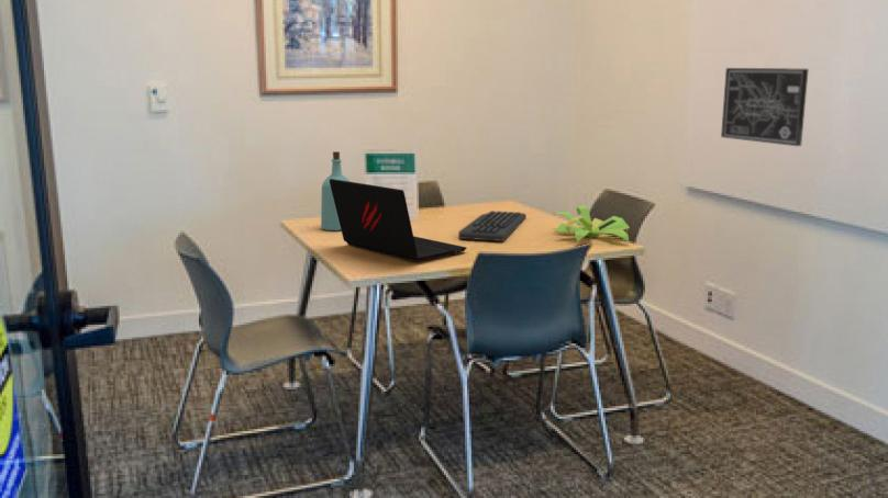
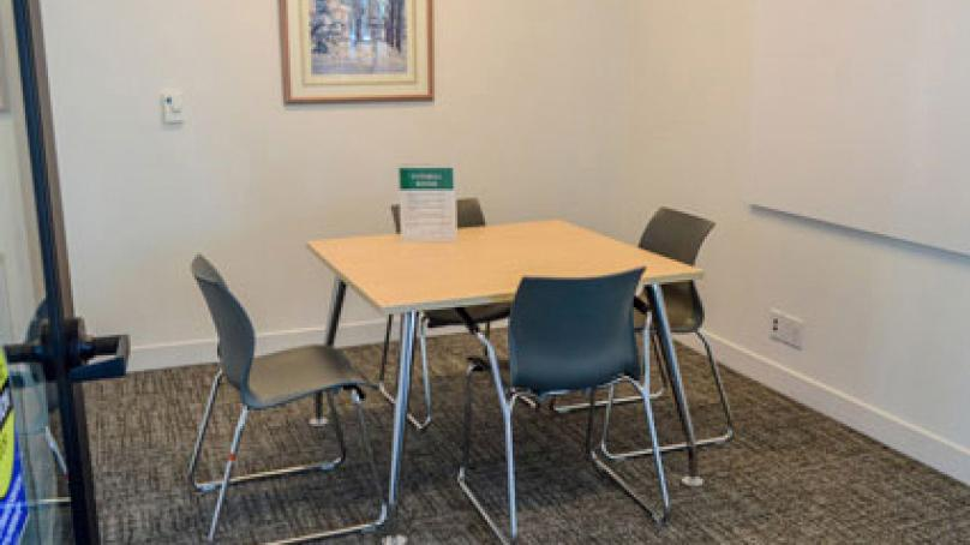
- bottle [320,150,351,231]
- keyboard [457,210,528,242]
- laptop [330,179,467,262]
- wall art [720,67,810,147]
- plant [551,205,631,244]
